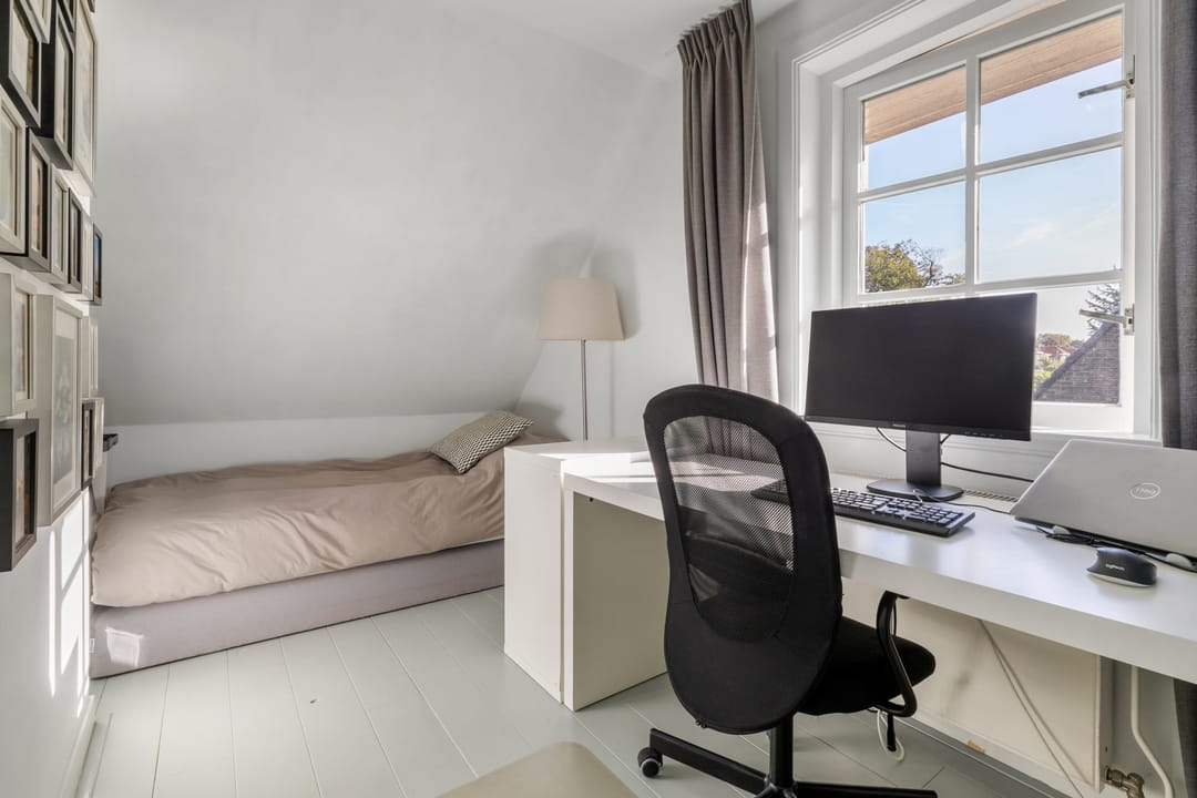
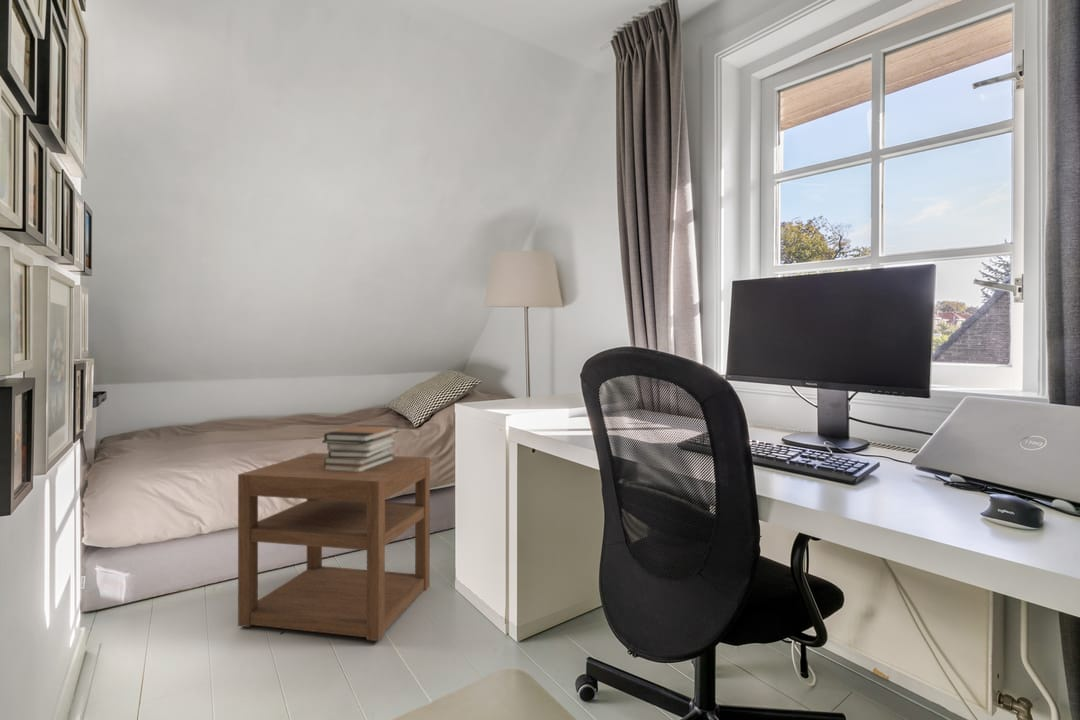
+ nightstand [237,452,431,642]
+ book stack [321,424,400,473]
